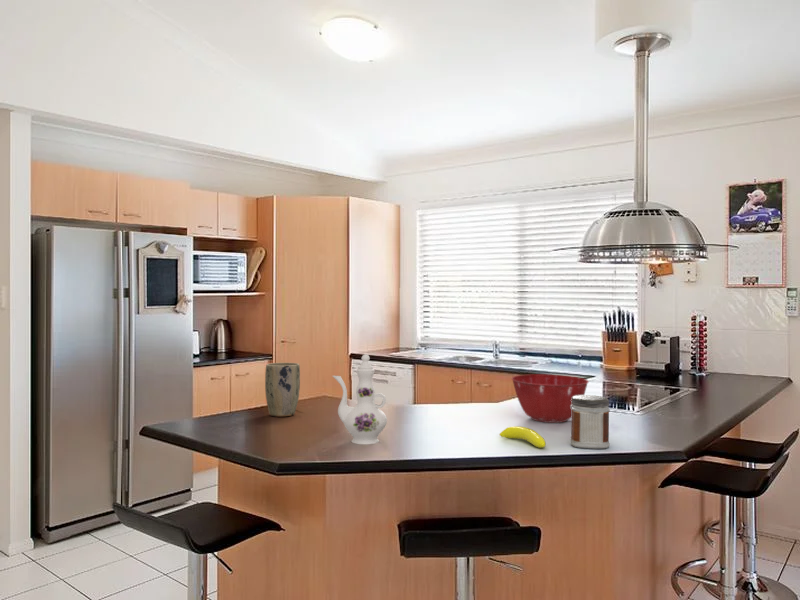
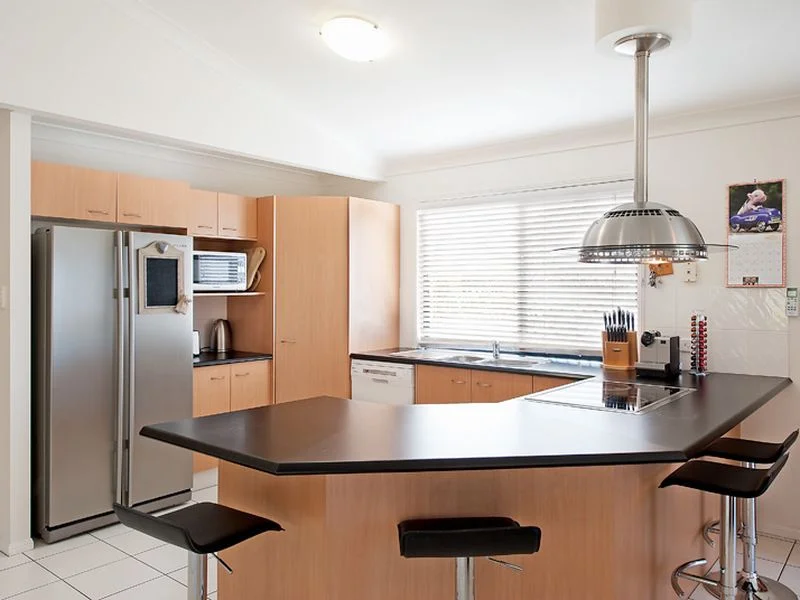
- mixing bowl [511,373,590,424]
- jar [569,394,611,450]
- chinaware [332,353,388,445]
- banana [499,425,547,449]
- plant pot [264,362,301,418]
